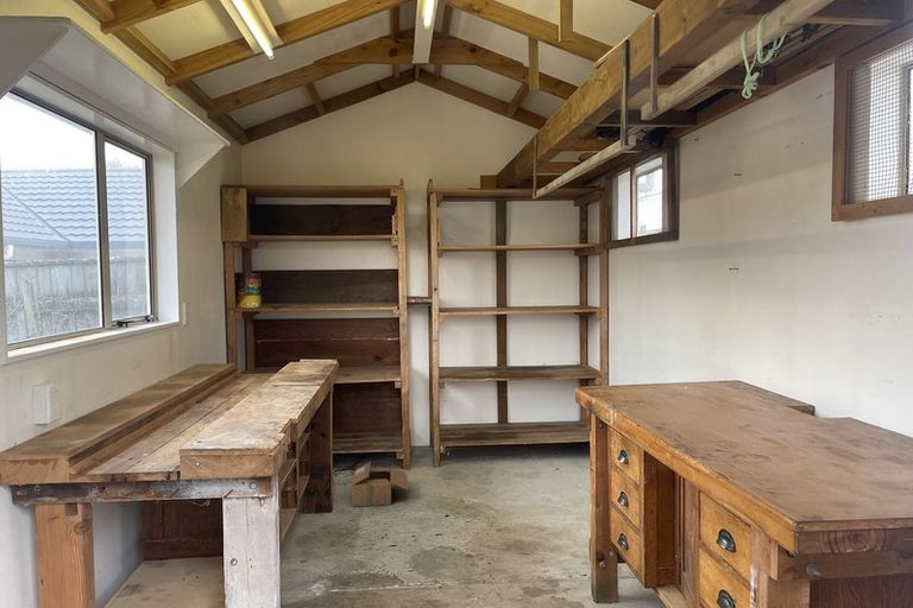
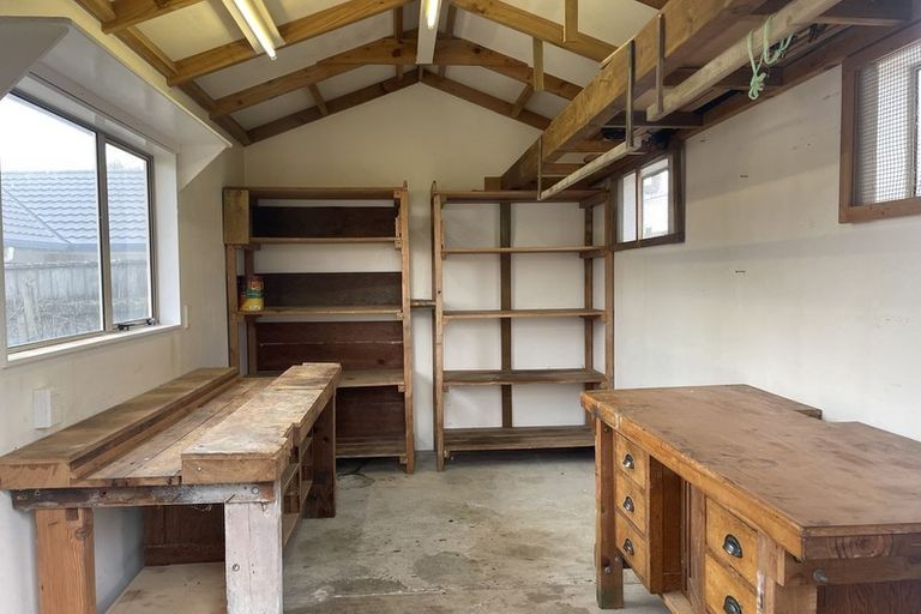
- cardboard box [351,461,409,507]
